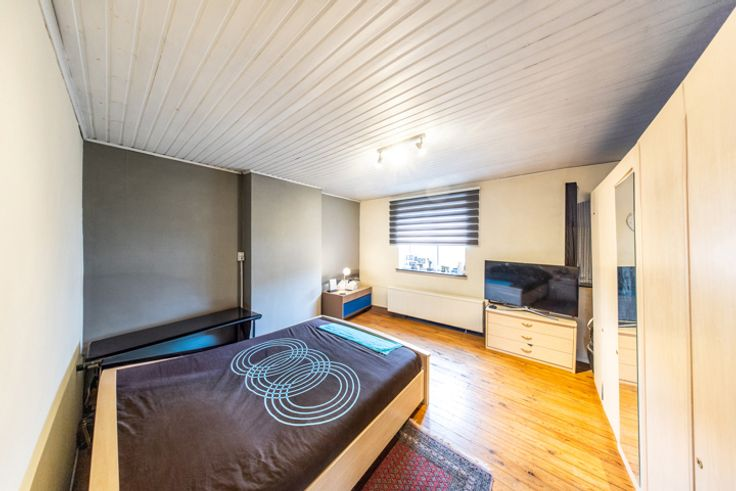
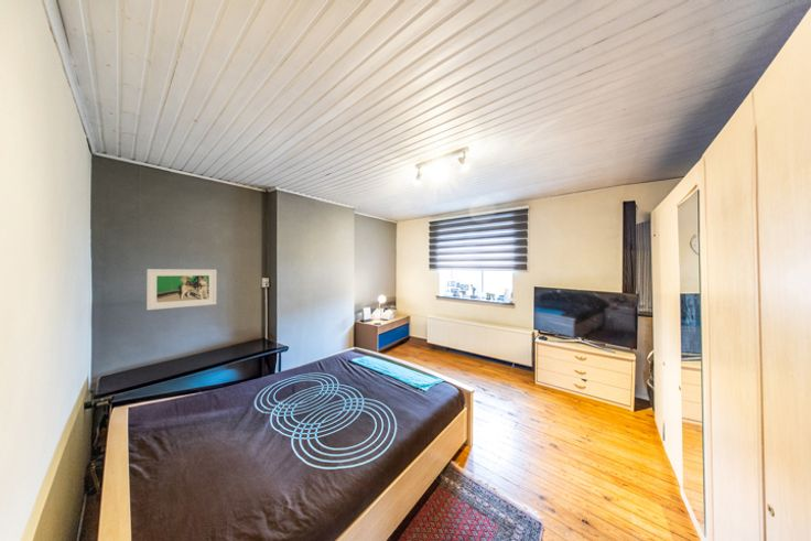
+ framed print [145,268,217,311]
